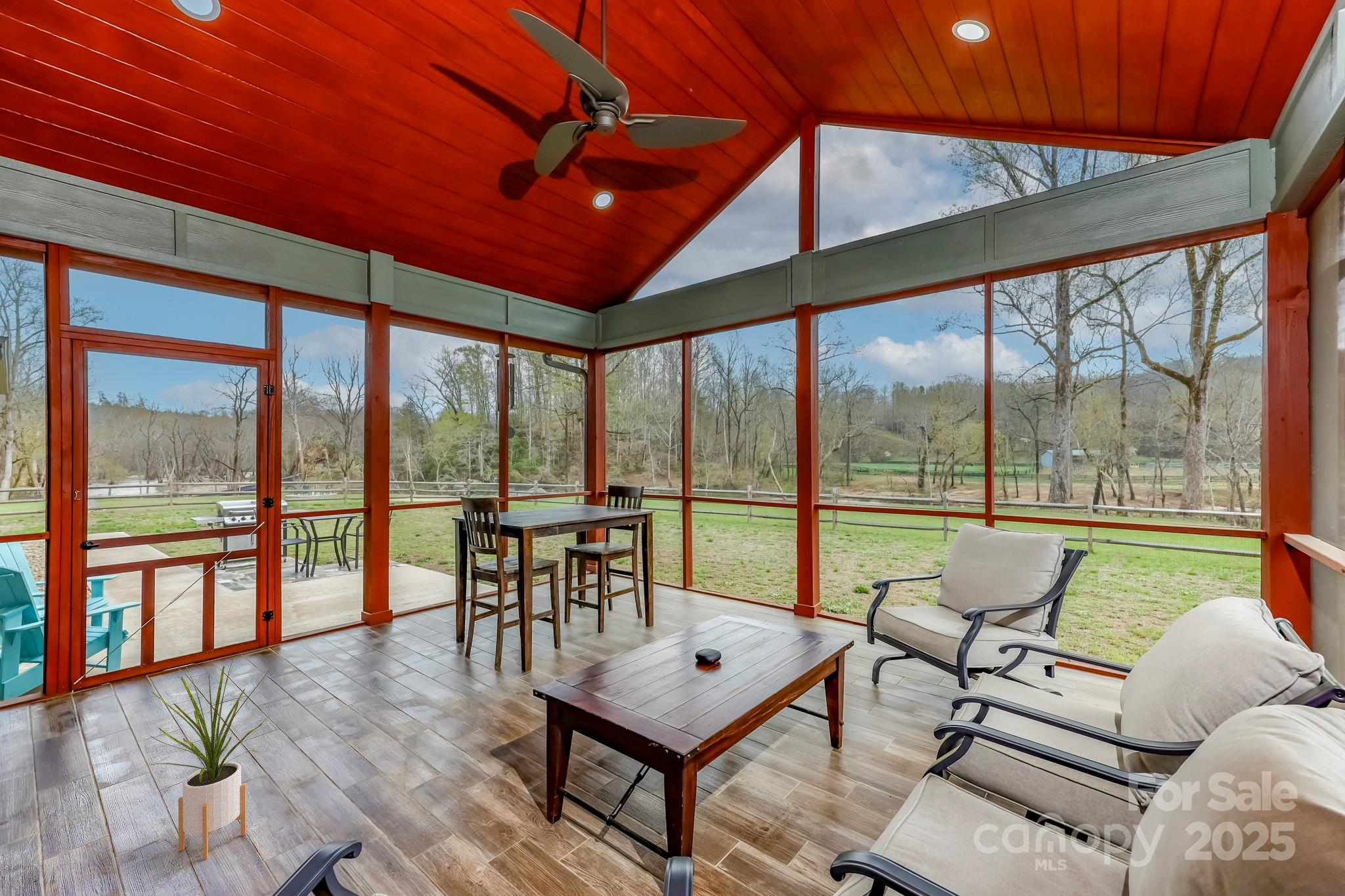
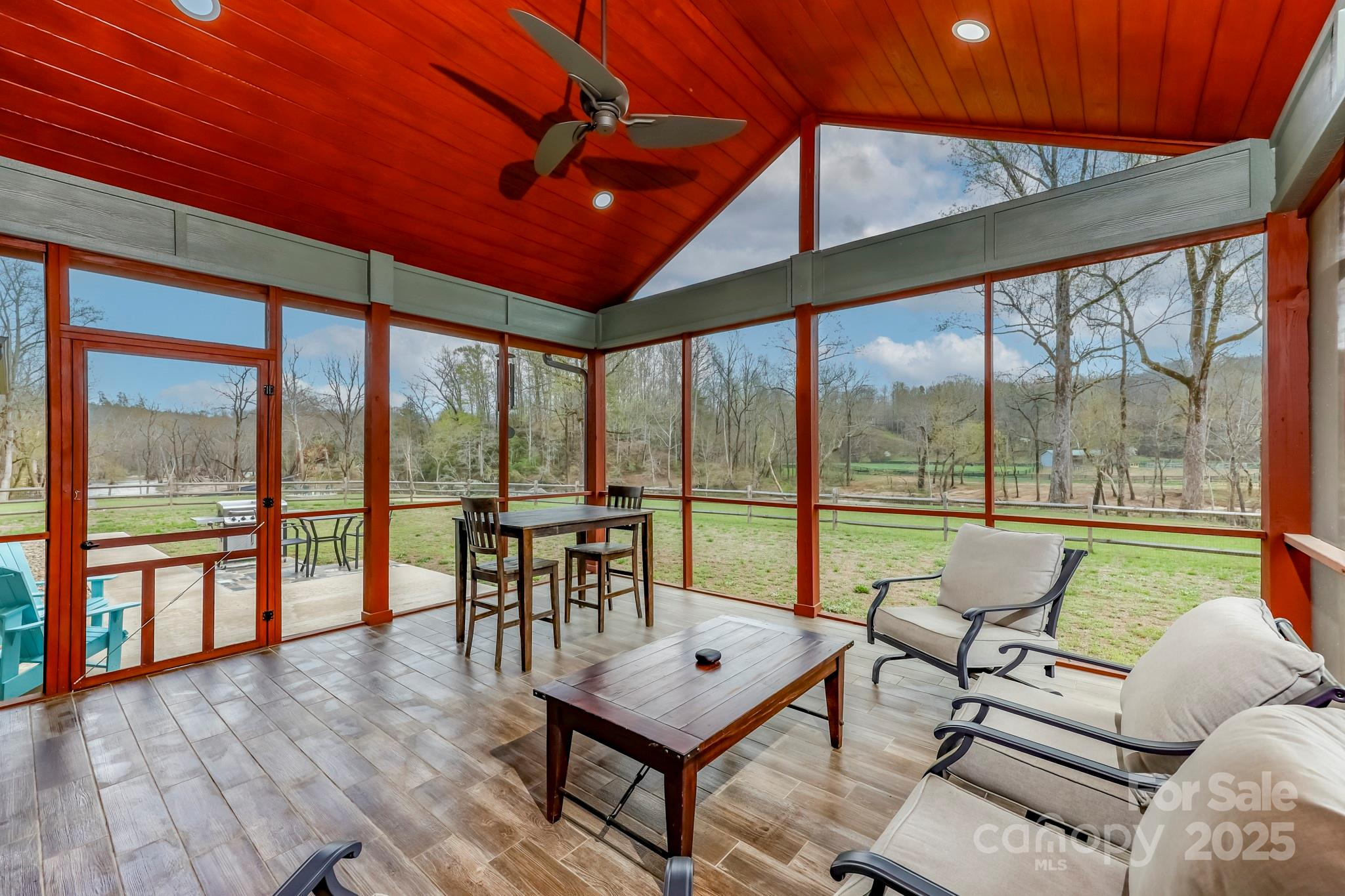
- house plant [149,656,272,861]
